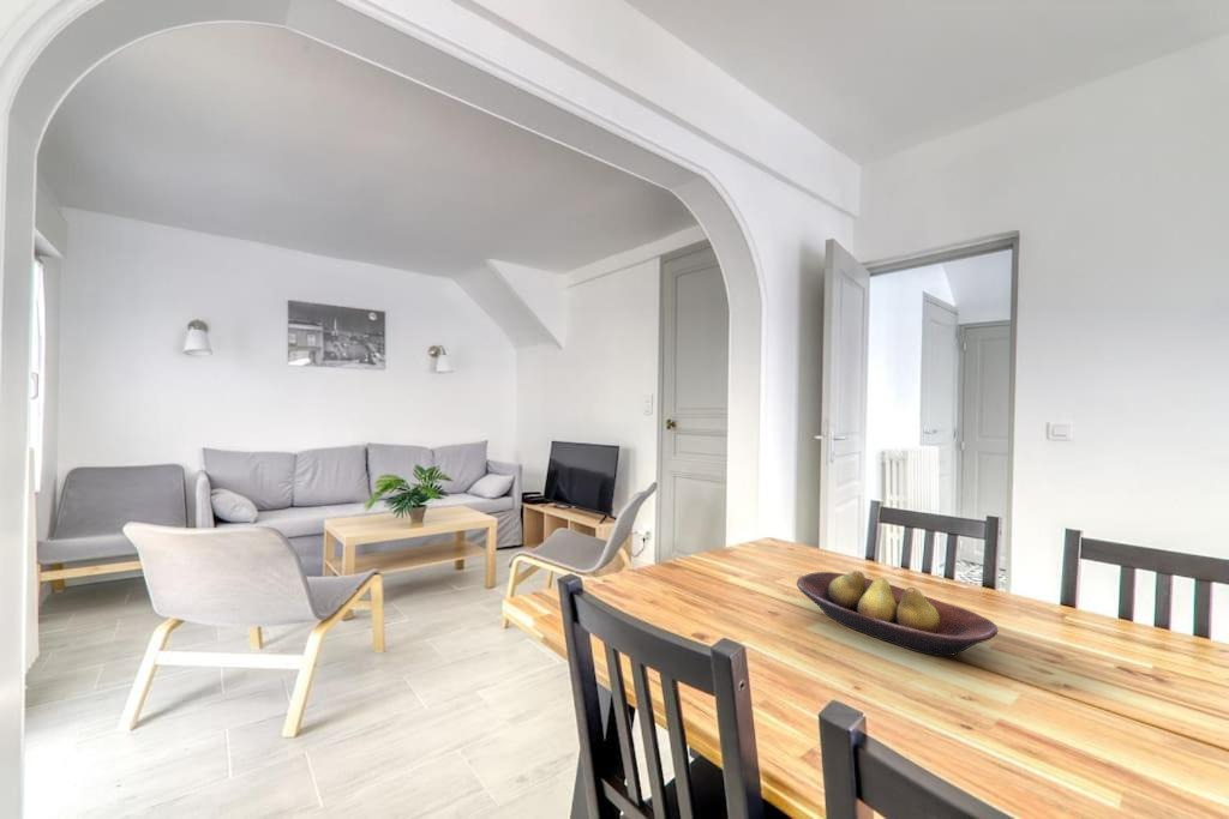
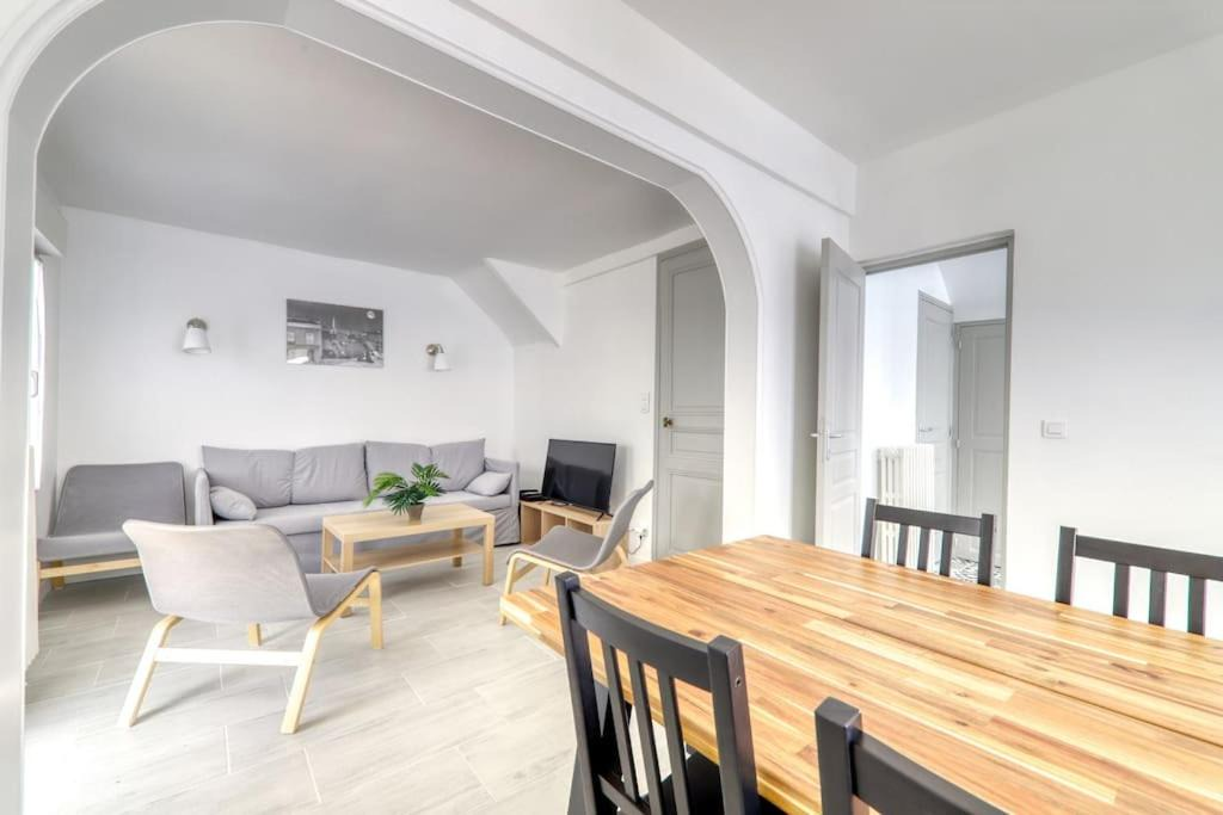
- fruit bowl [796,570,1000,657]
